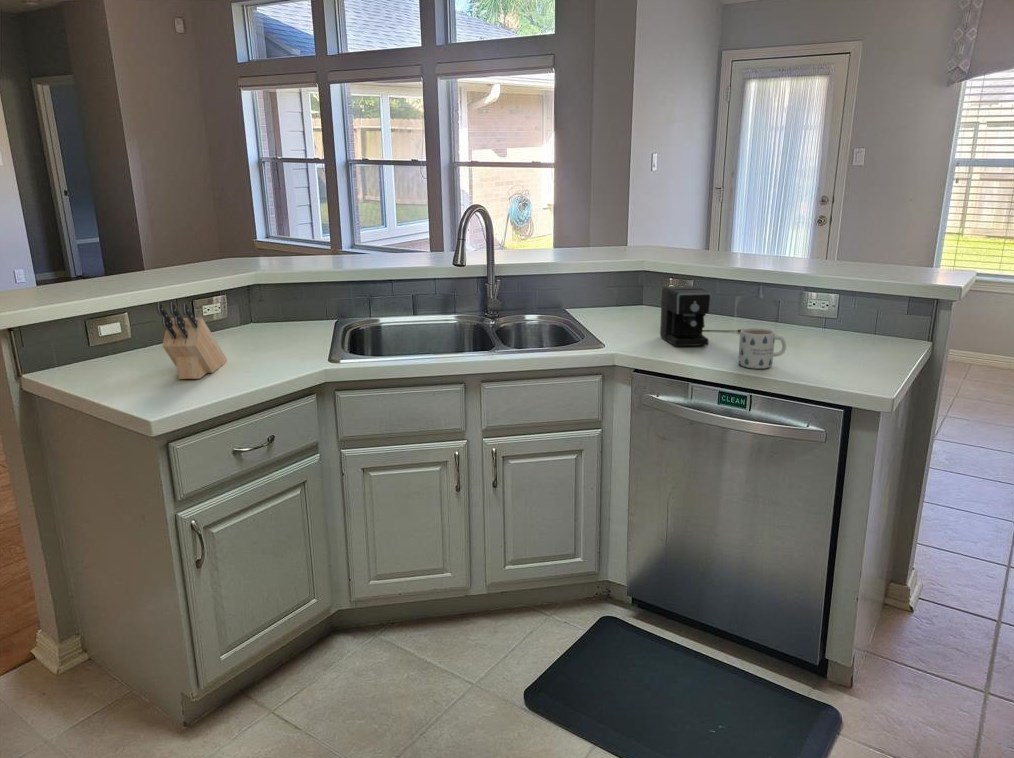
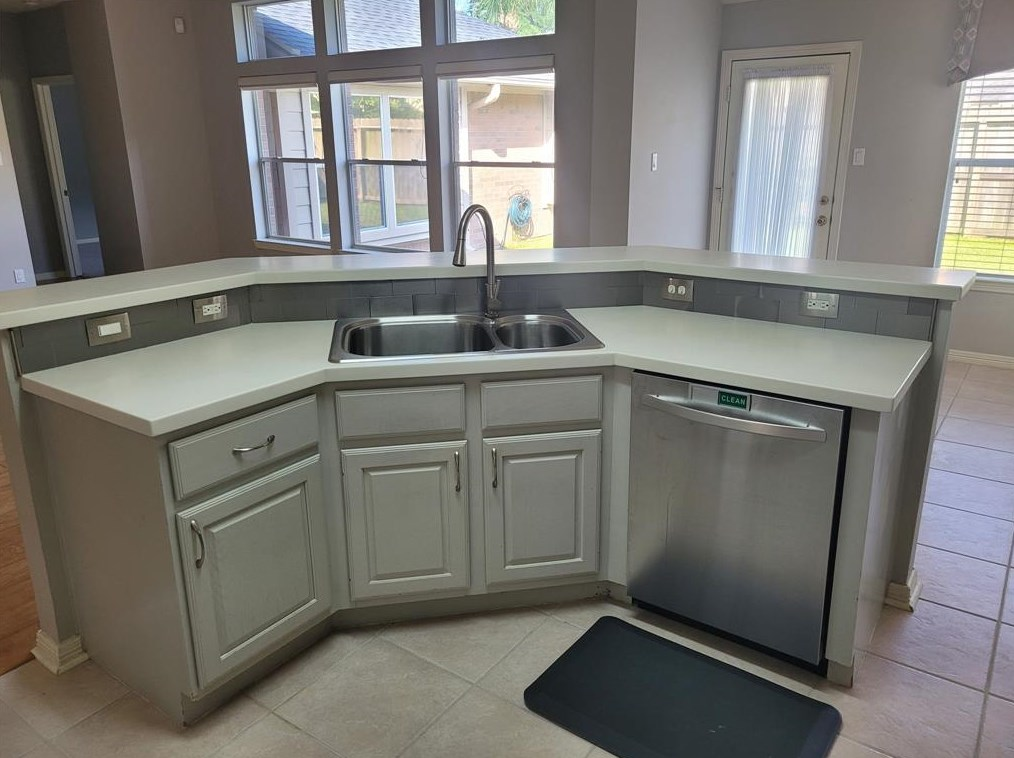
- coffee maker [659,285,742,347]
- knife block [156,302,228,380]
- mug [738,327,787,370]
